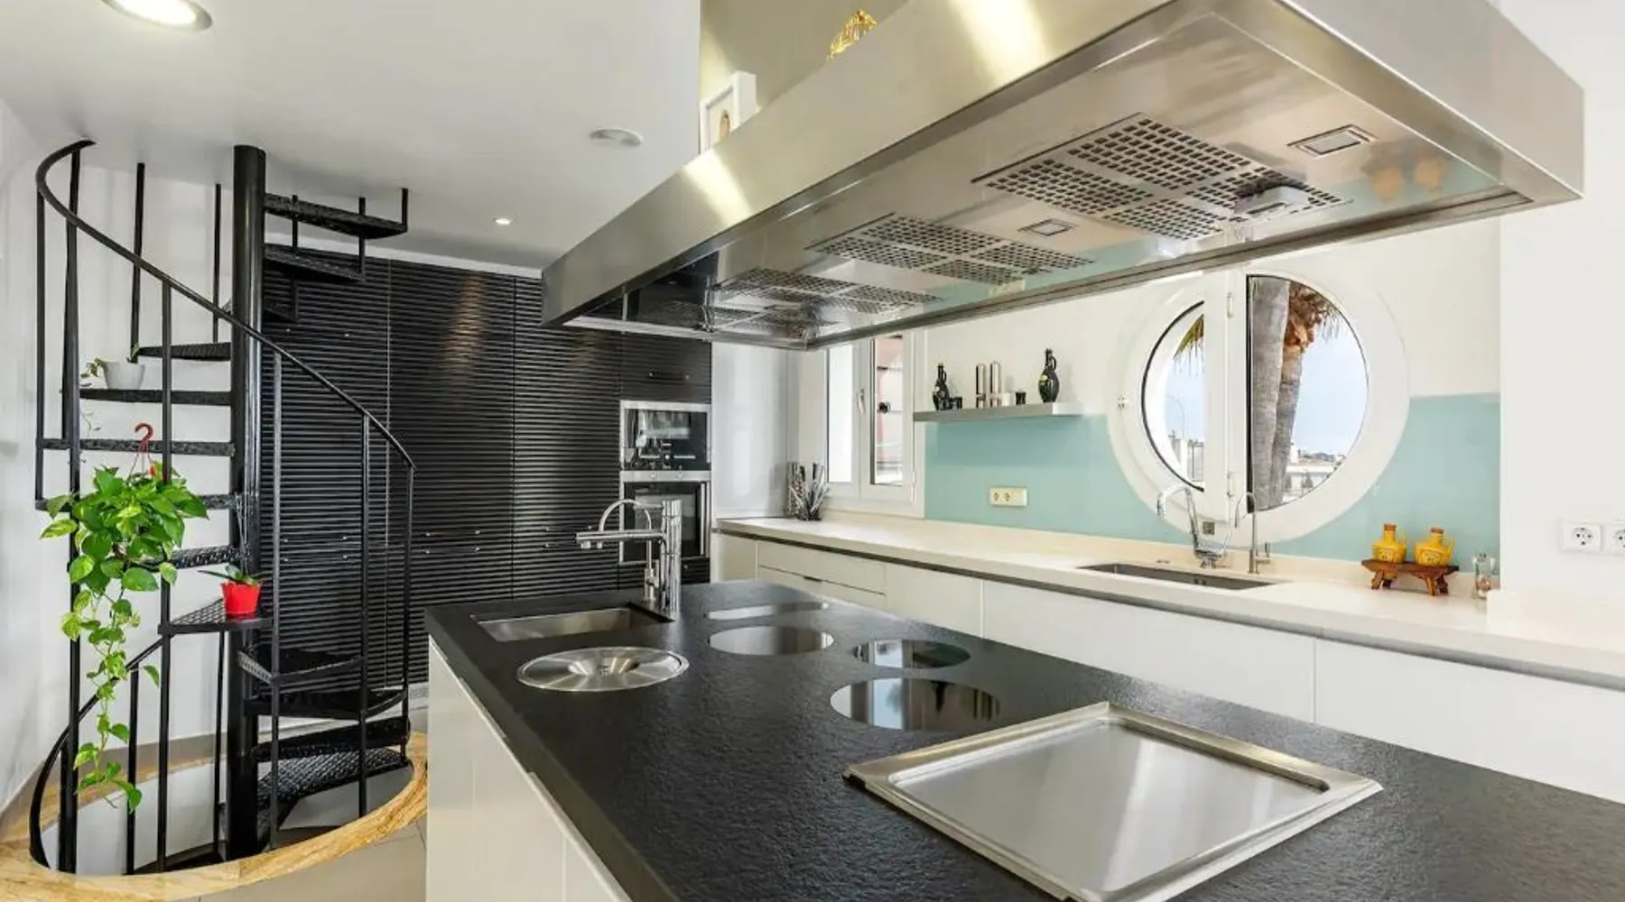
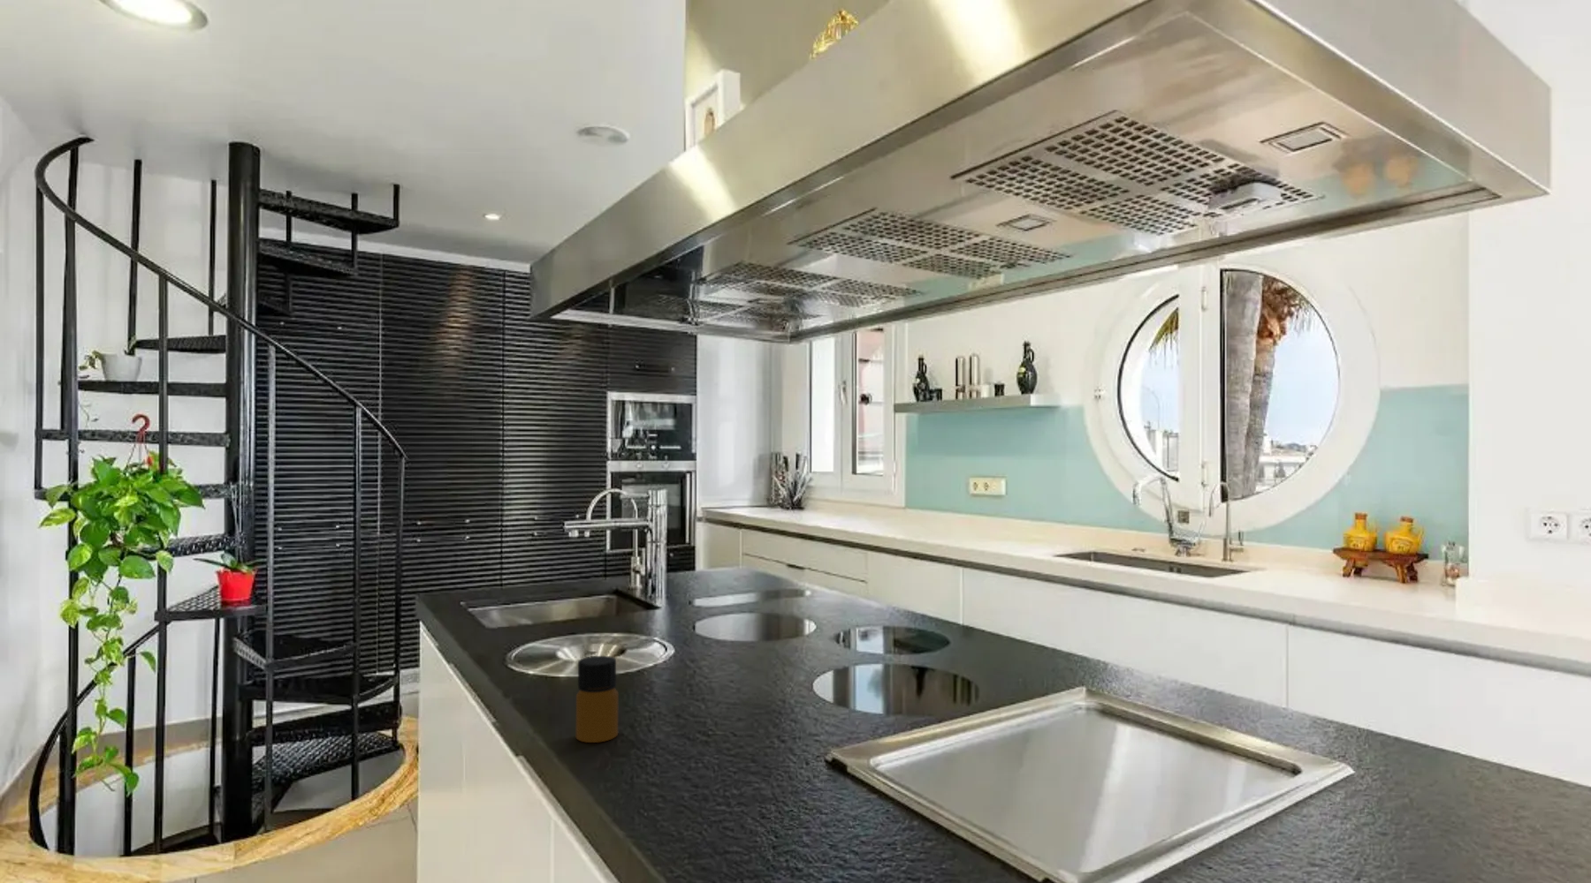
+ bottle [576,656,619,744]
